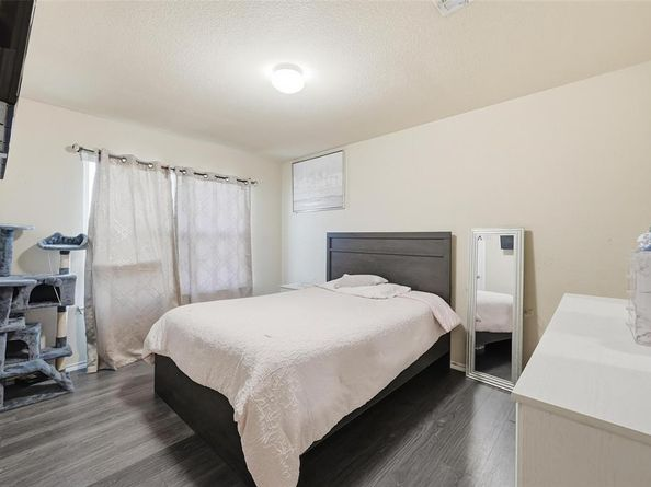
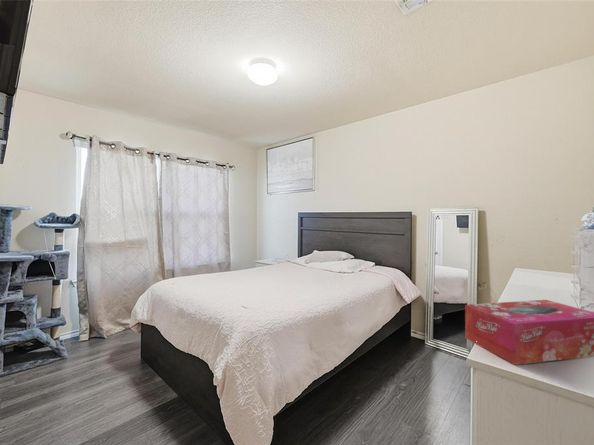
+ tissue box [464,299,594,366]
